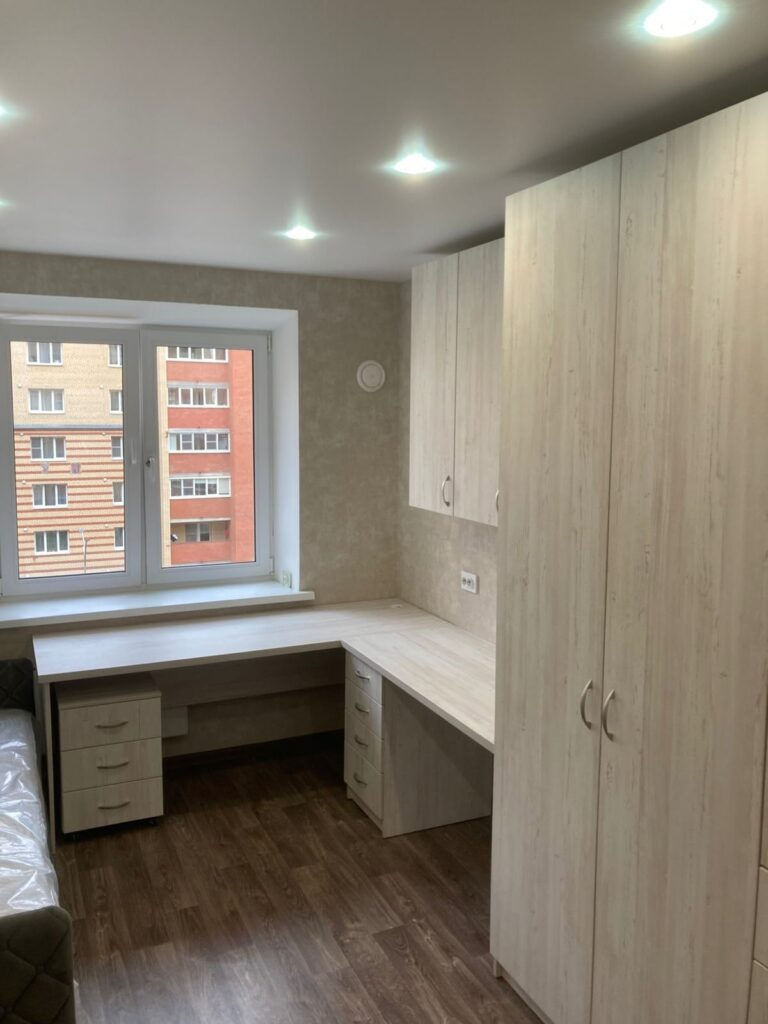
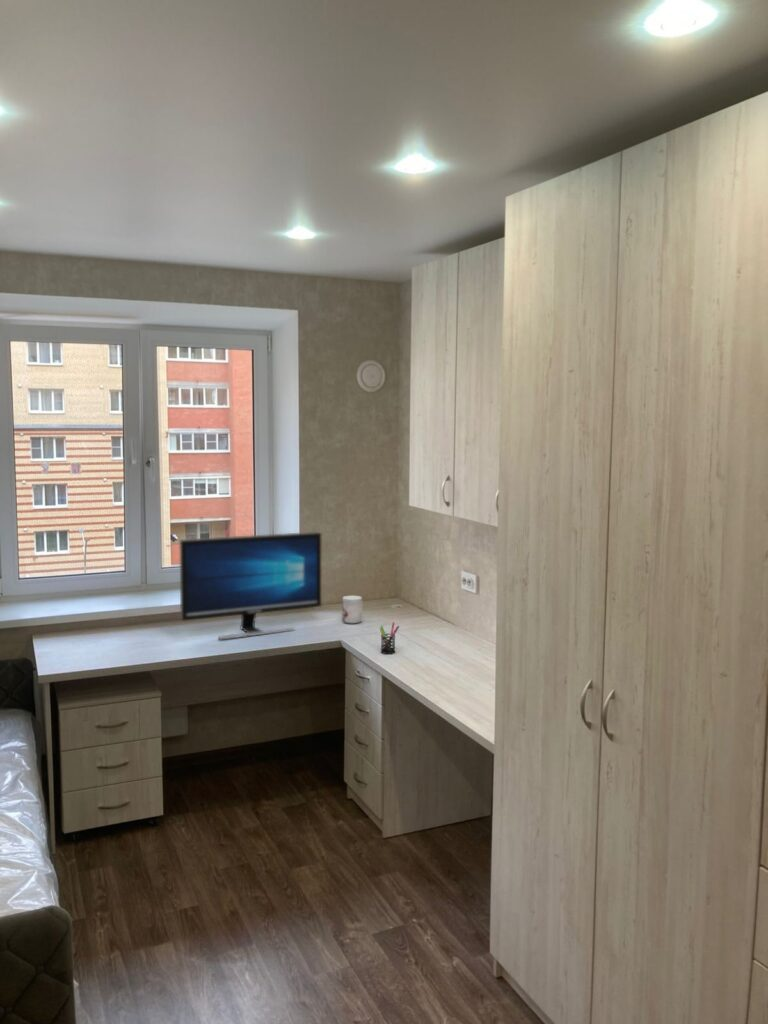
+ mug [341,595,363,624]
+ computer monitor [178,531,322,641]
+ pen holder [379,621,400,655]
